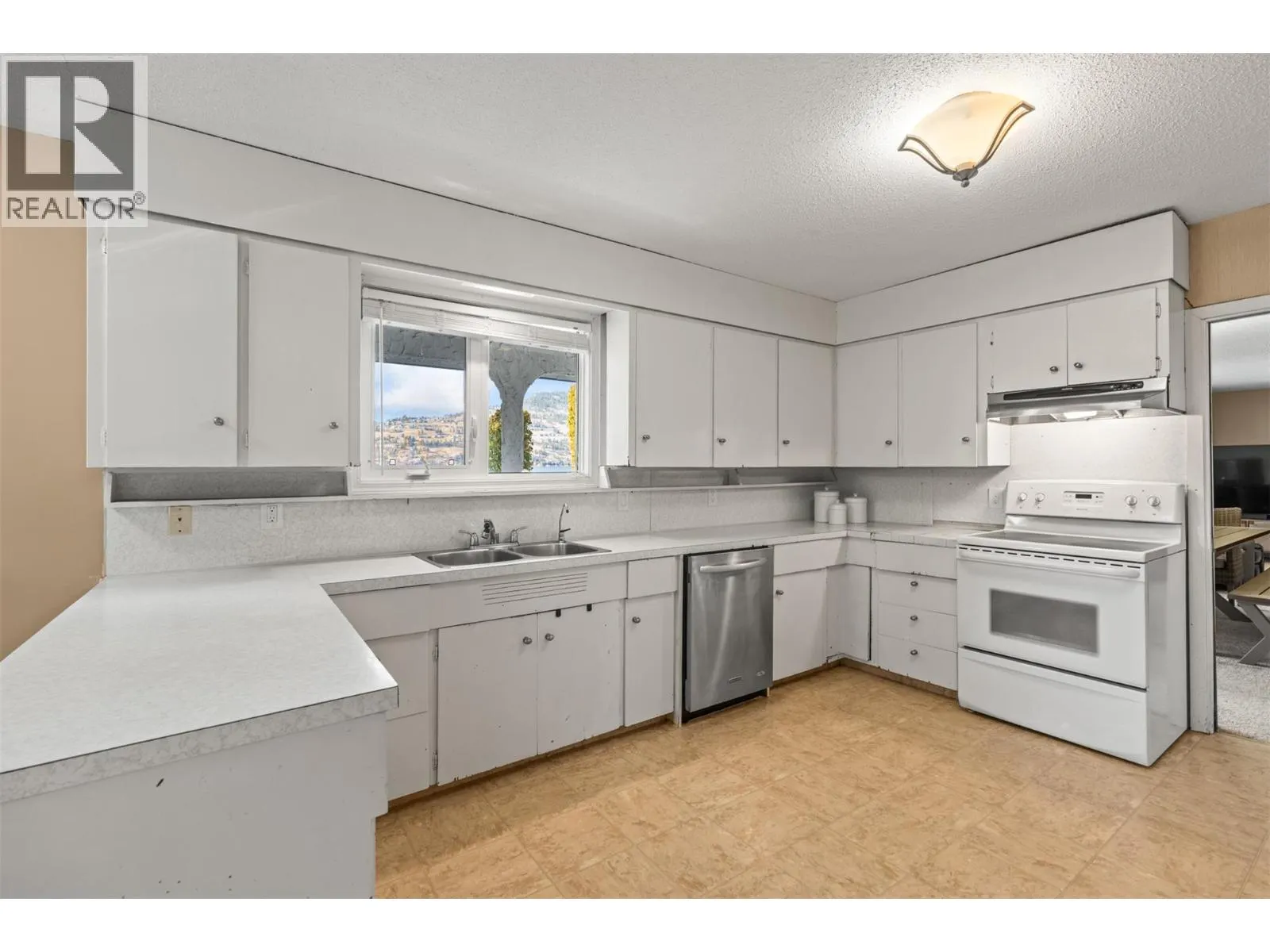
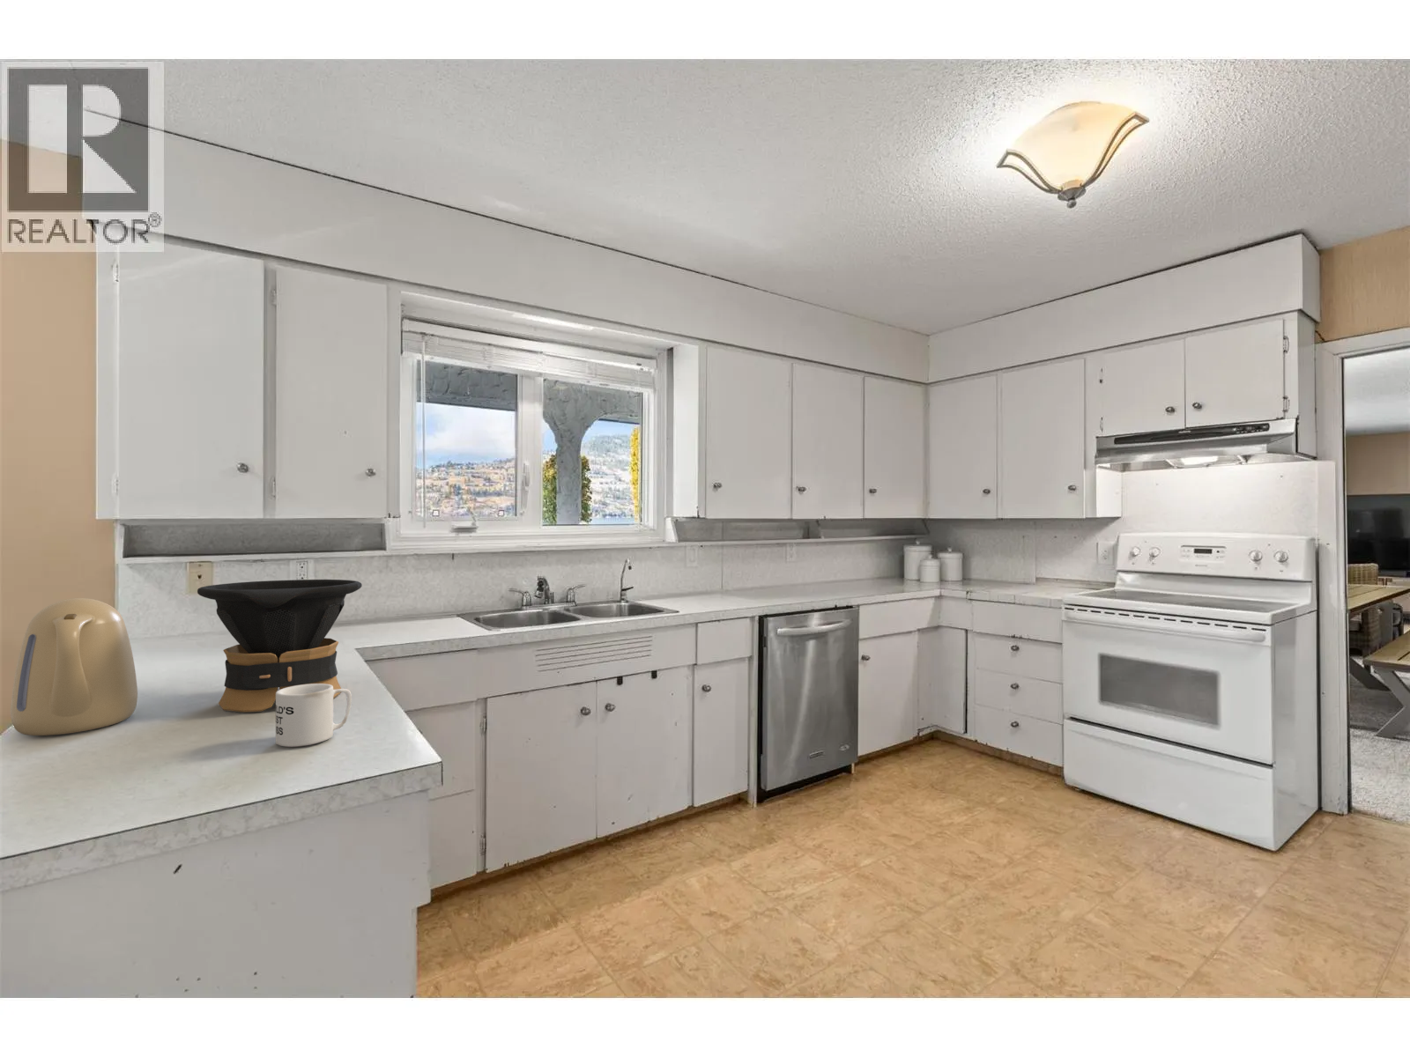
+ kettle [10,597,139,736]
+ coffee maker [197,578,363,713]
+ mug [275,684,353,748]
